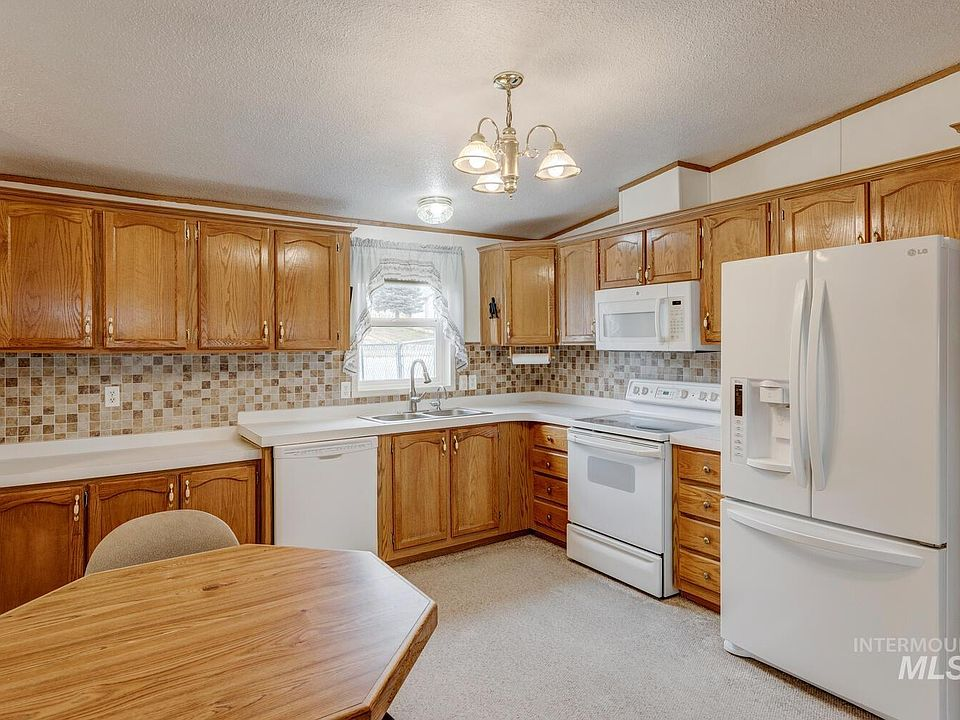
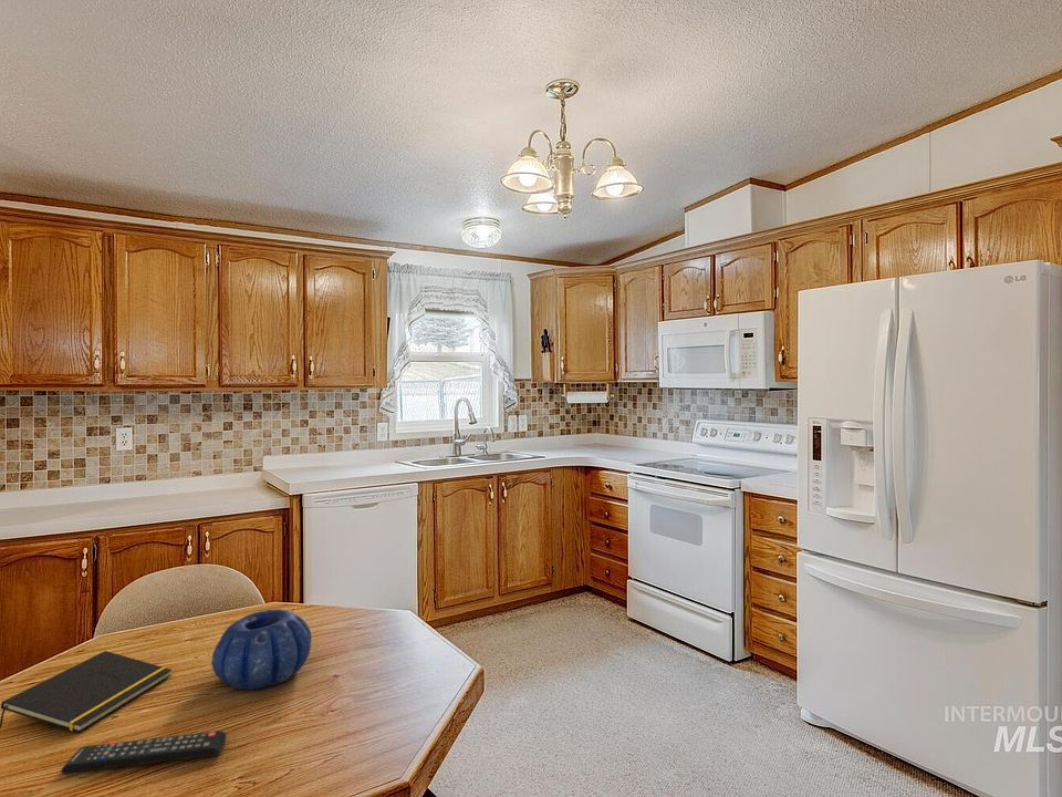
+ remote control [61,729,227,775]
+ decorative bowl [210,608,312,691]
+ notepad [0,650,173,734]
